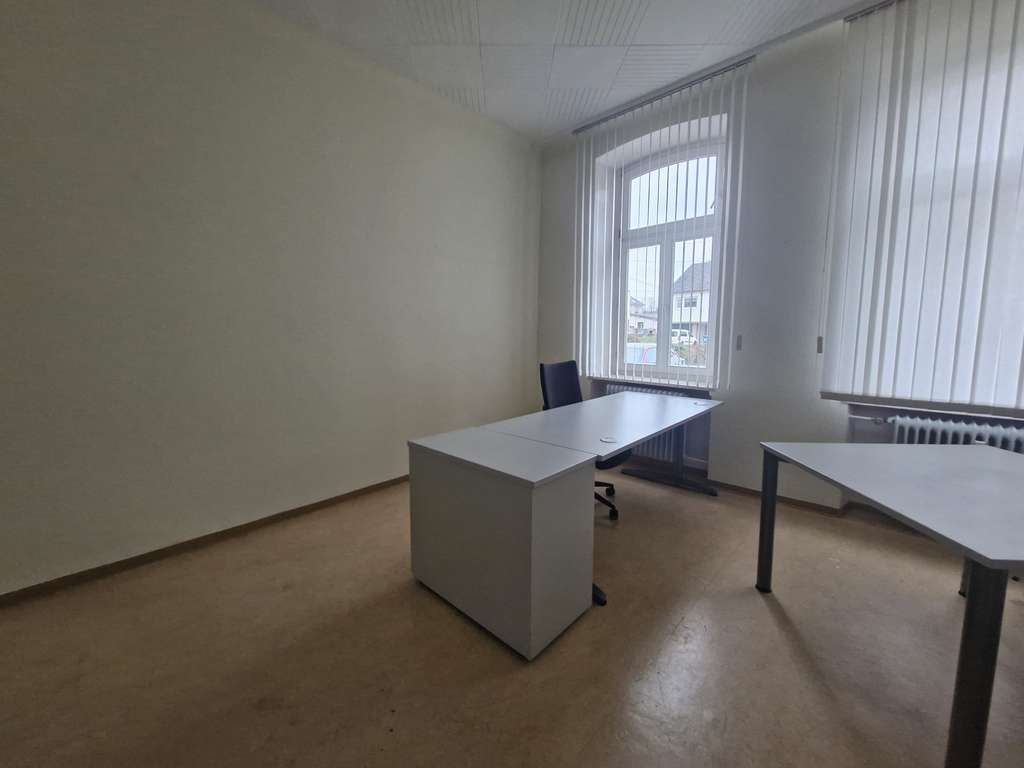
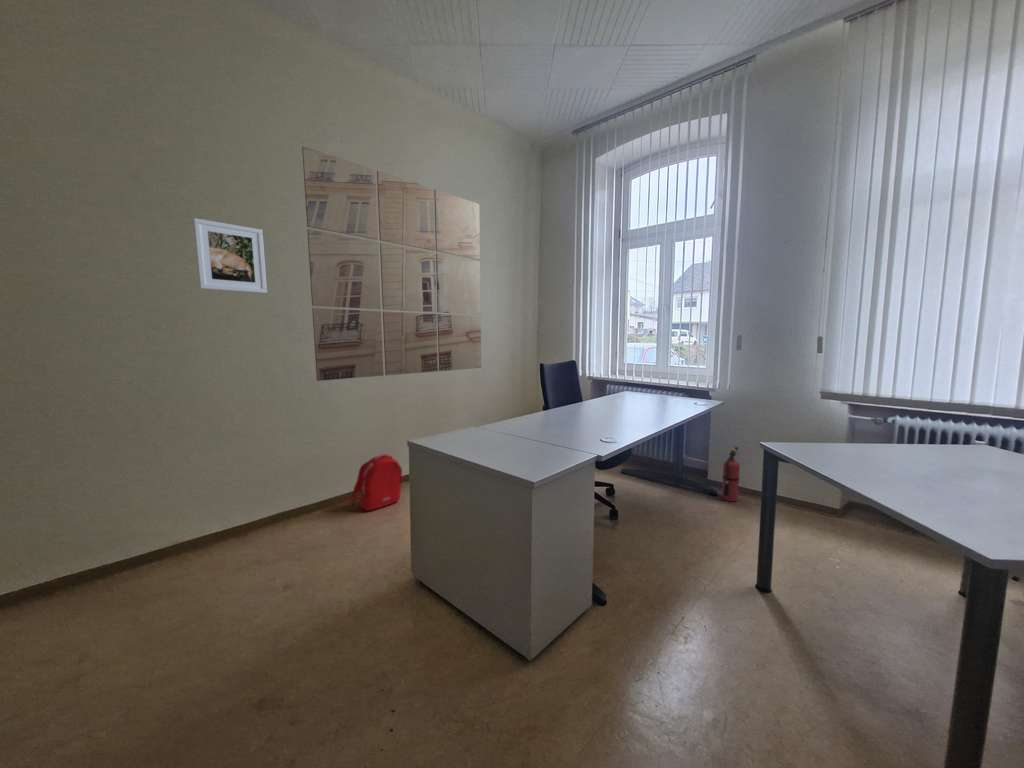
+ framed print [192,217,268,294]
+ wall art [301,145,482,382]
+ fire extinguisher [721,446,741,503]
+ backpack [347,452,405,512]
